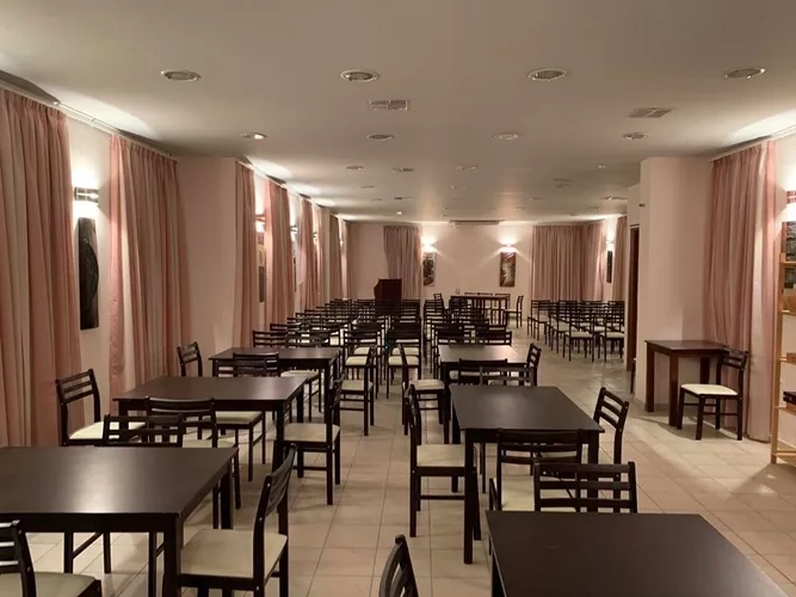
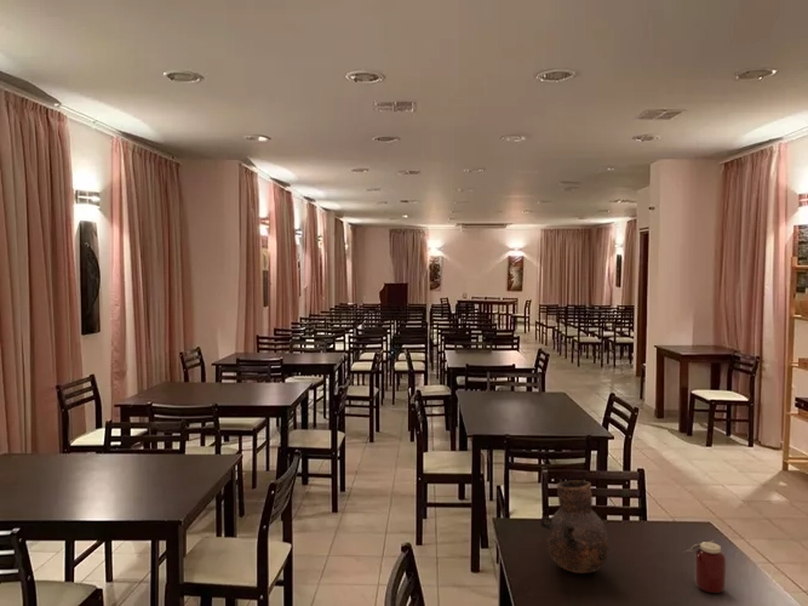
+ jar [684,538,727,594]
+ vase [540,479,611,574]
